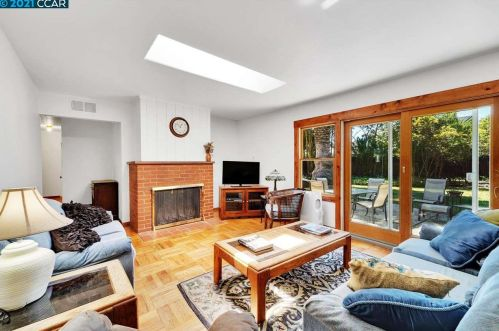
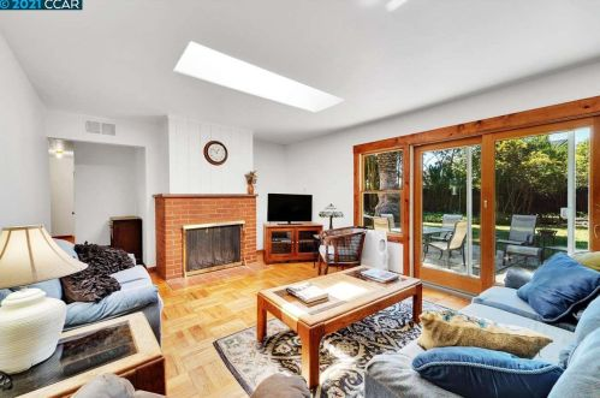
+ remote control [63,343,131,376]
